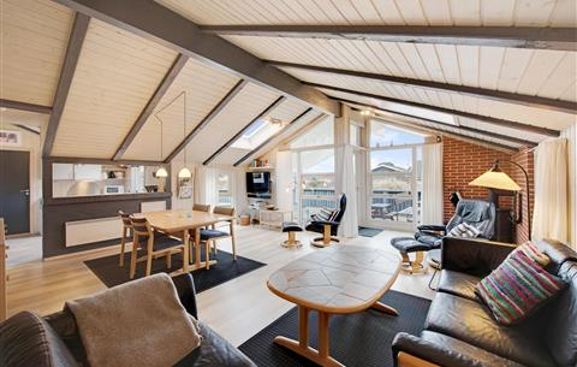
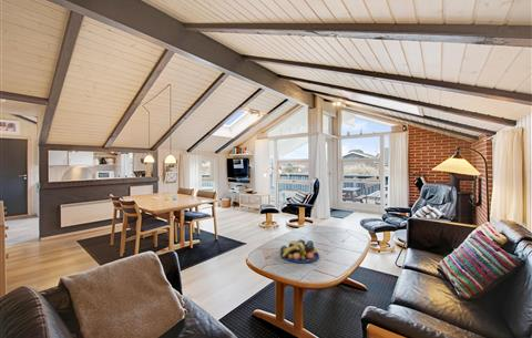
+ fruit bowl [279,238,320,264]
